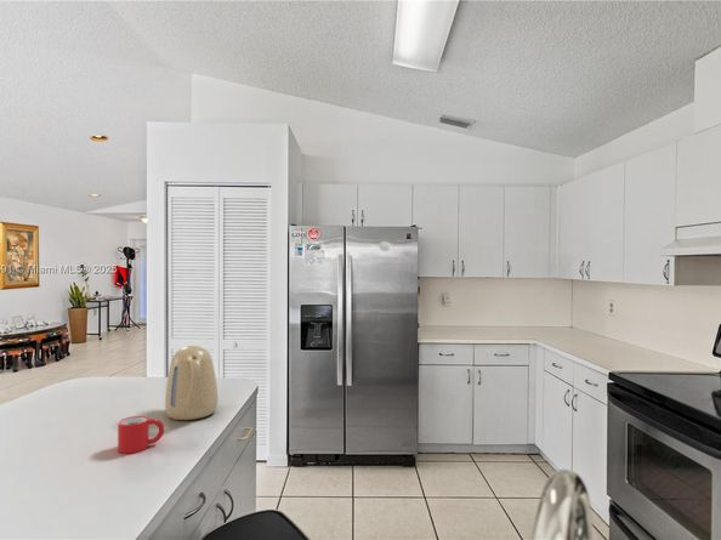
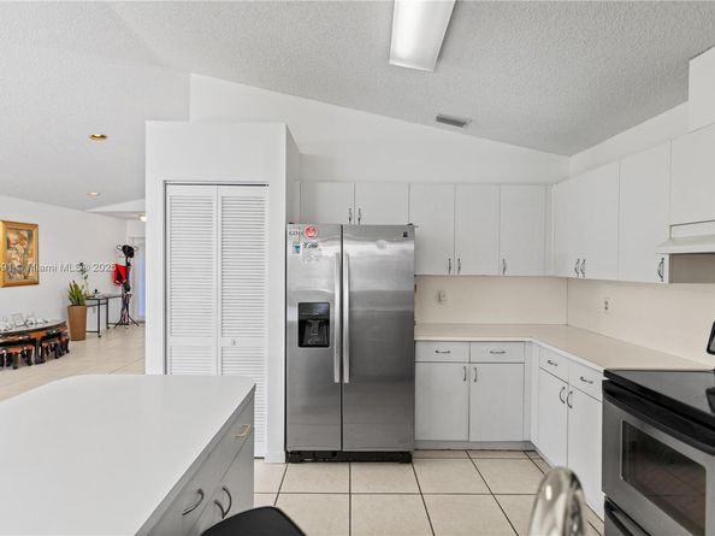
- kettle [164,345,220,421]
- mug [117,415,165,455]
